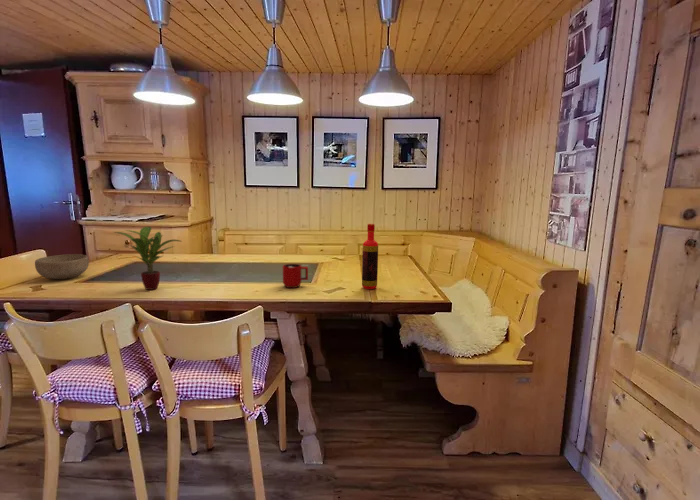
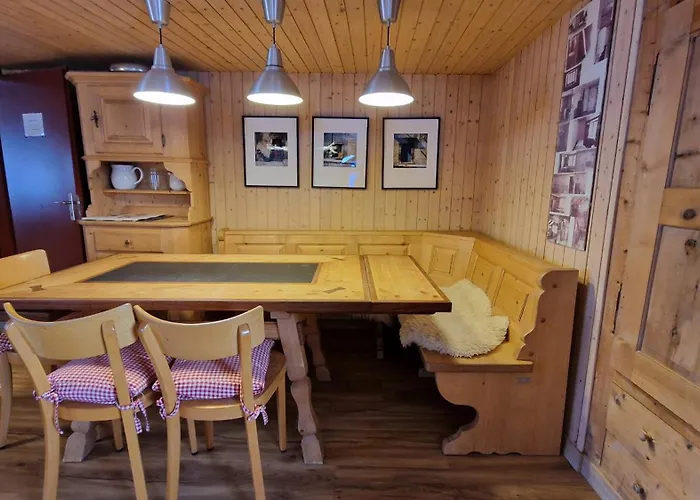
- mug [282,263,309,289]
- bottle [361,223,379,290]
- bowl [34,253,90,280]
- potted plant [114,226,181,291]
